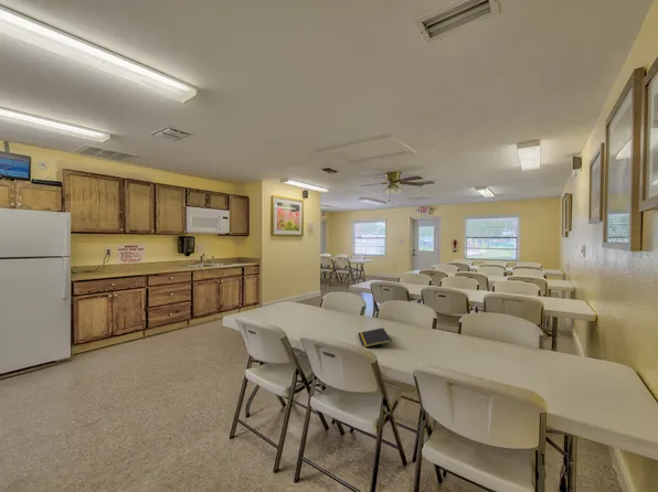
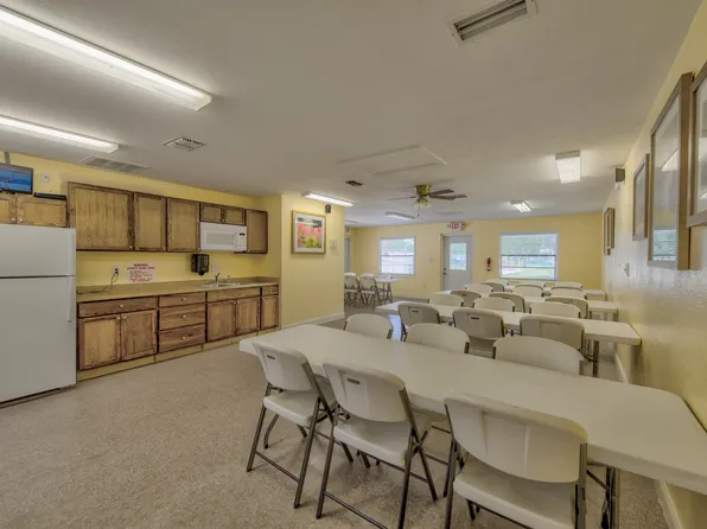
- notepad [357,327,393,349]
